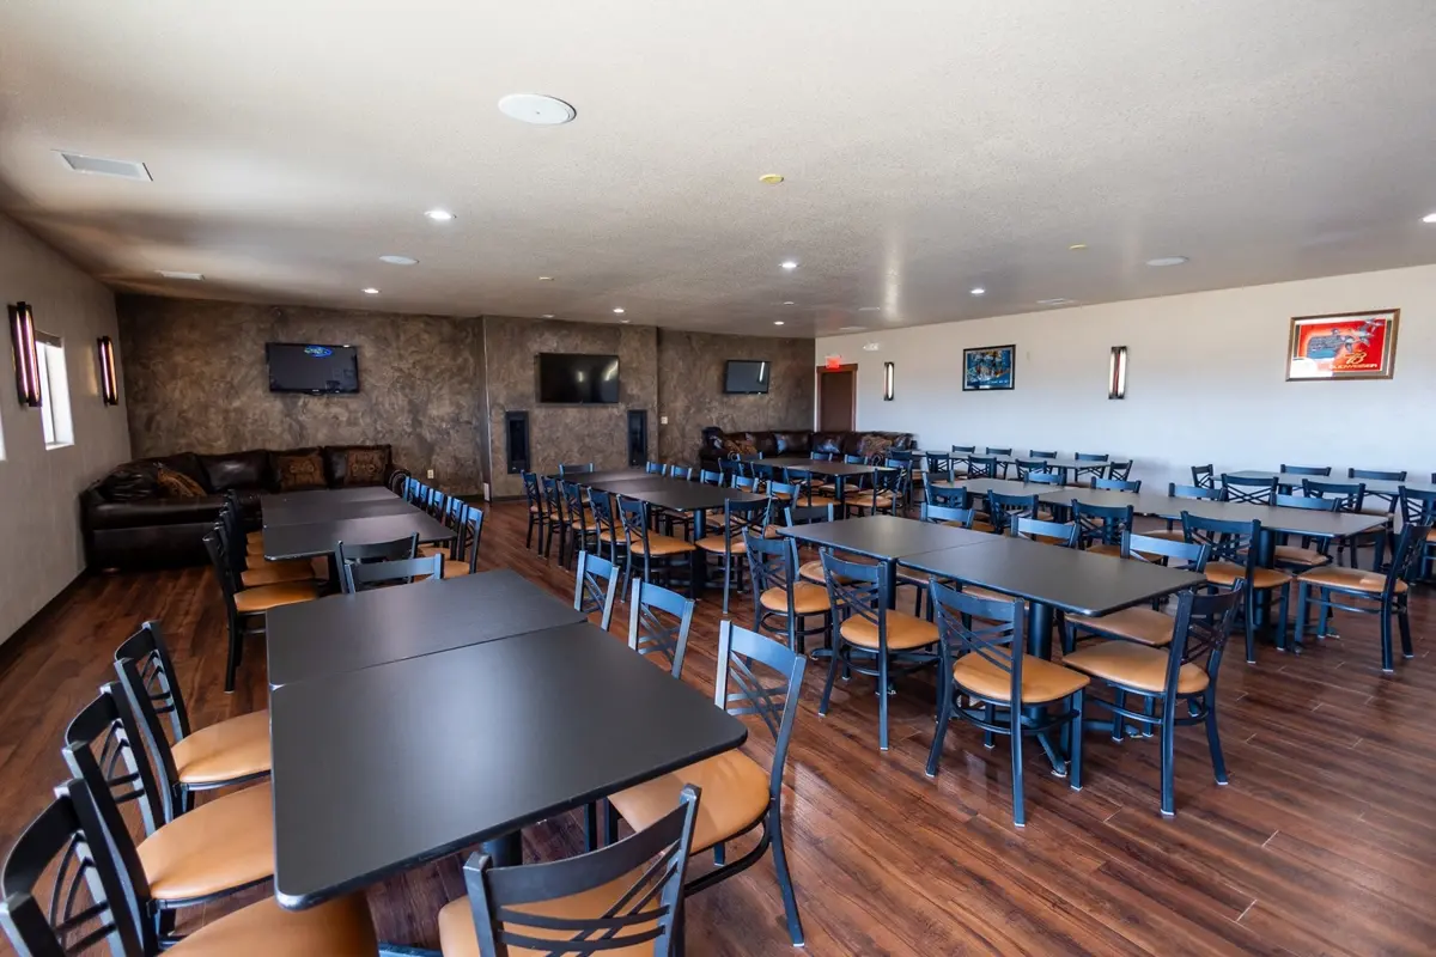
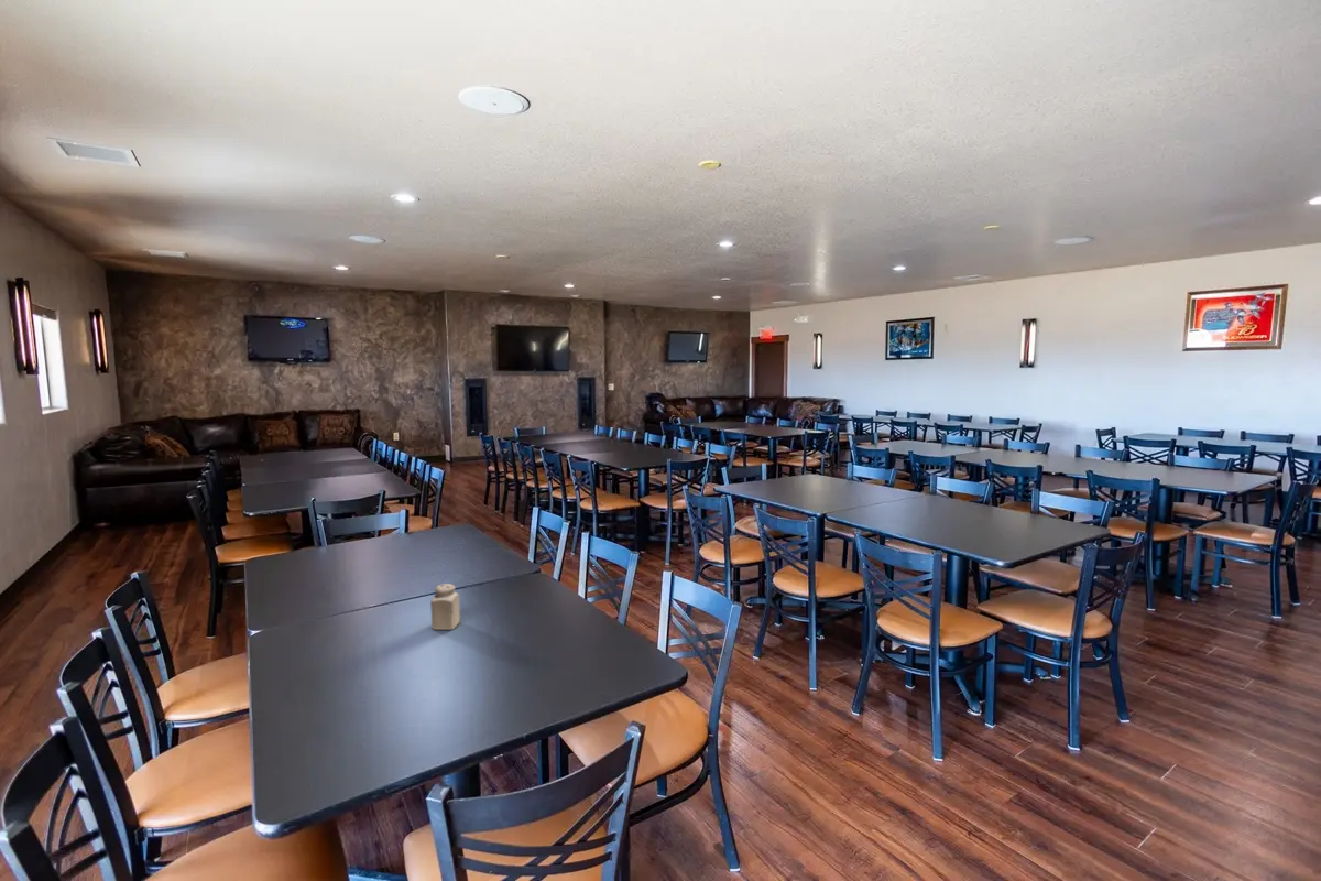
+ salt shaker [429,583,461,631]
